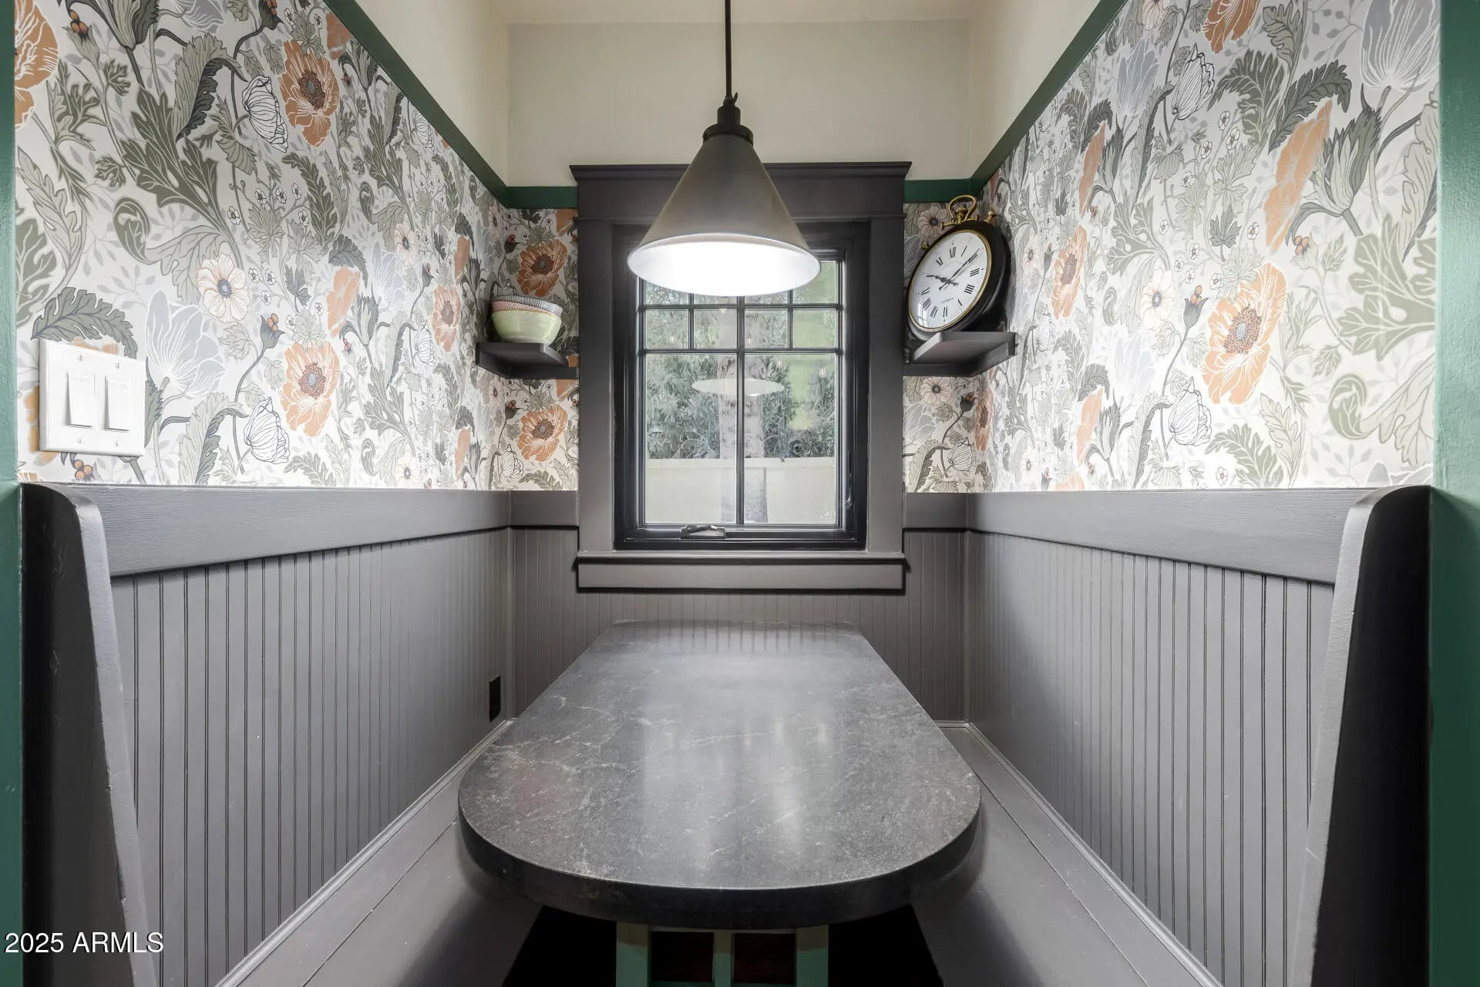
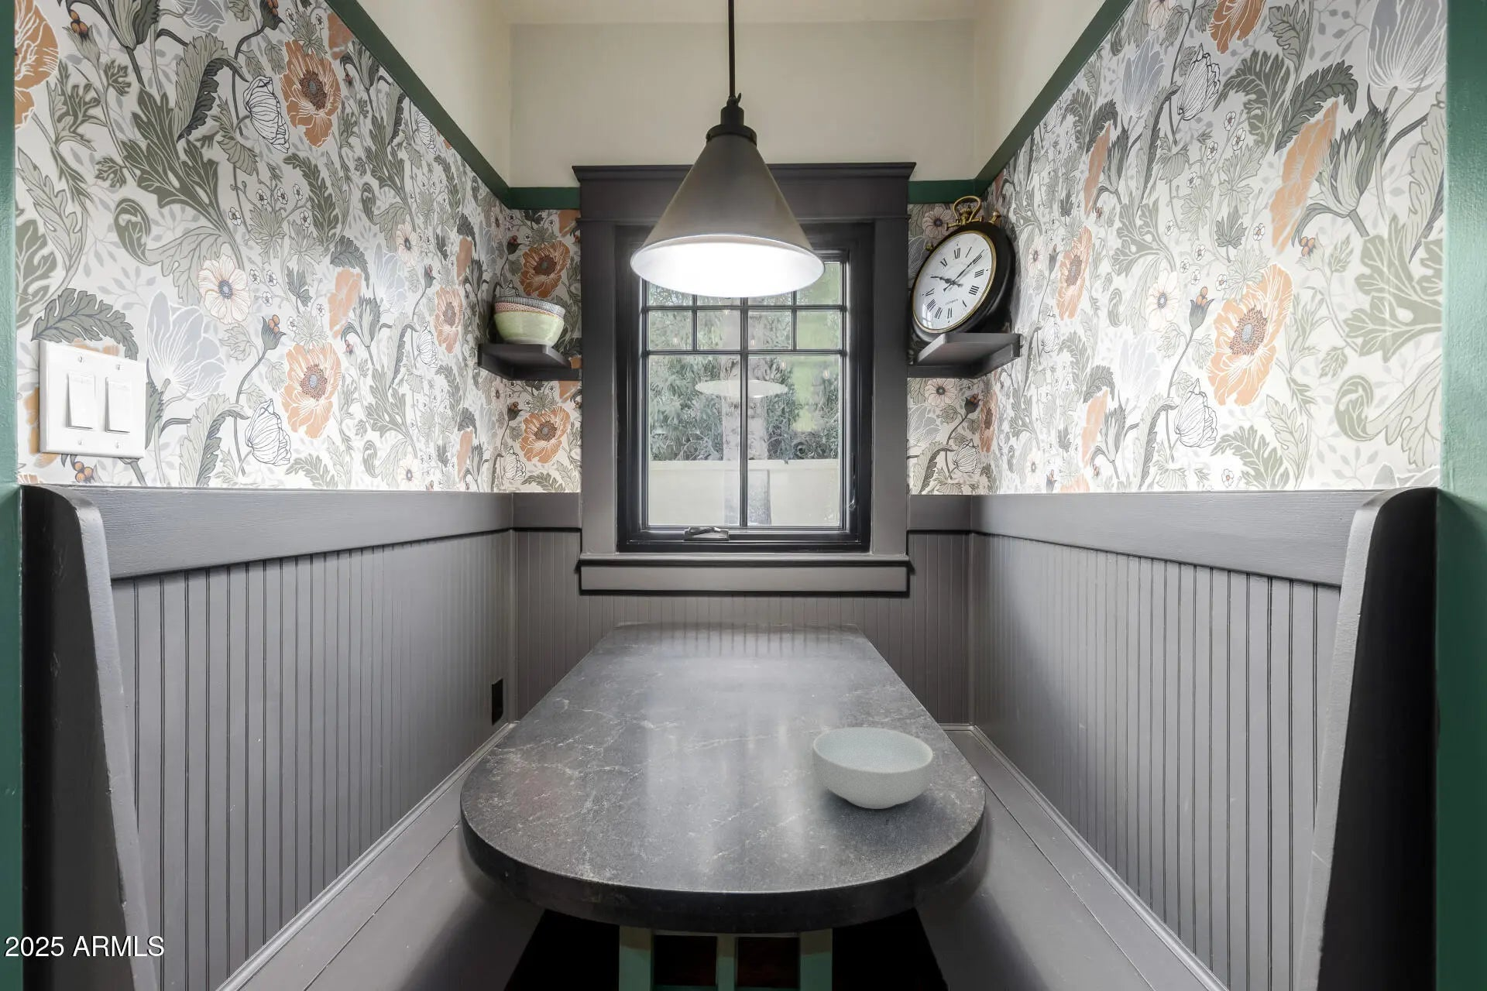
+ cereal bowl [812,727,935,810]
